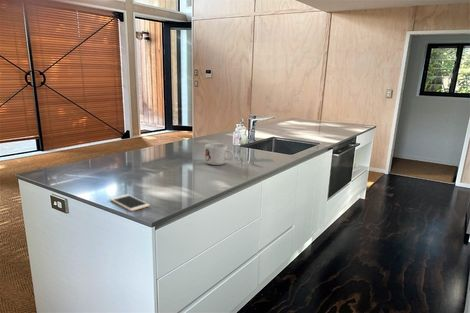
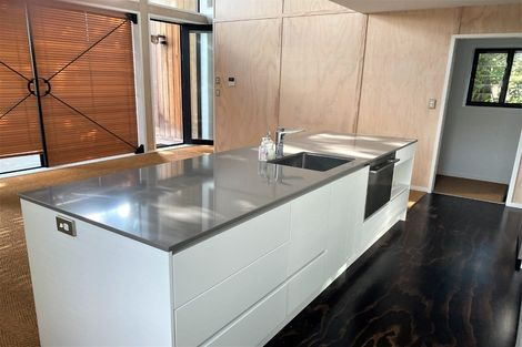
- cell phone [109,193,151,212]
- mug [204,143,235,166]
